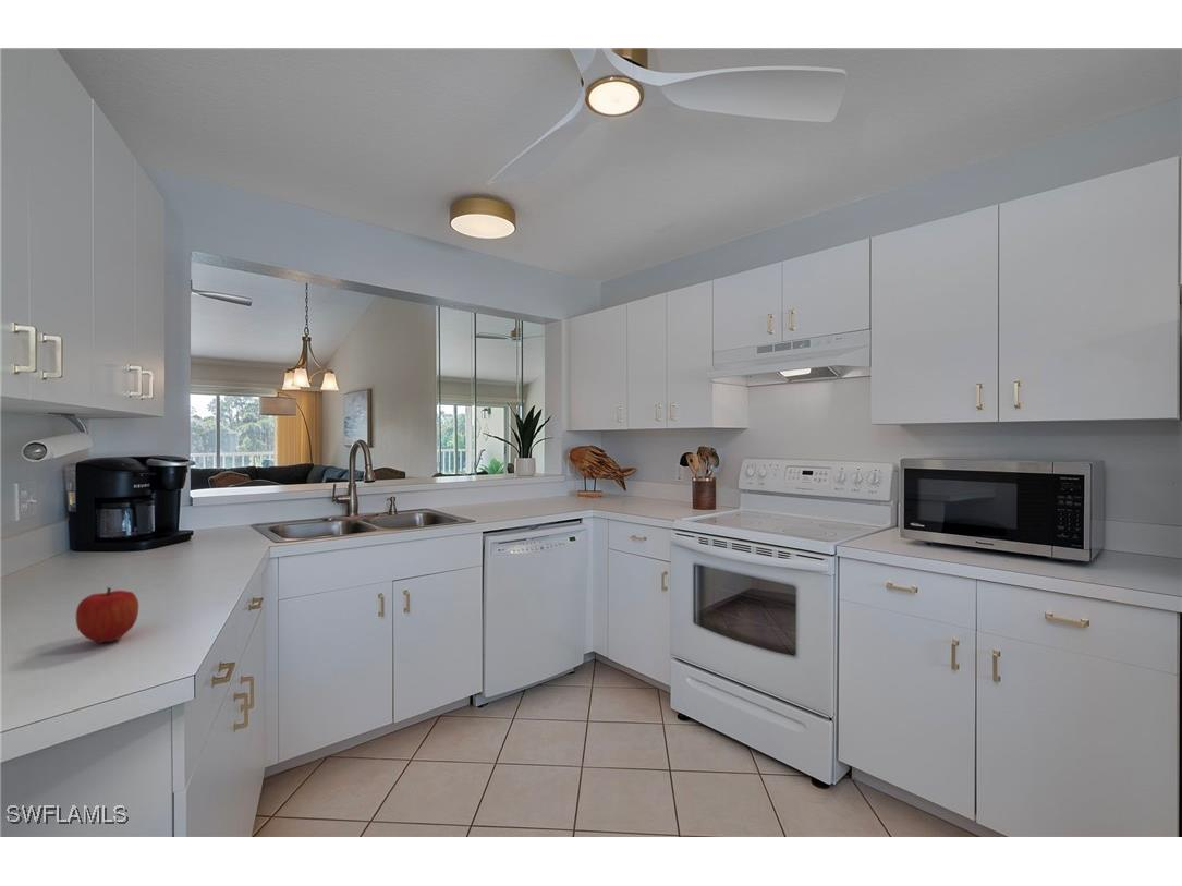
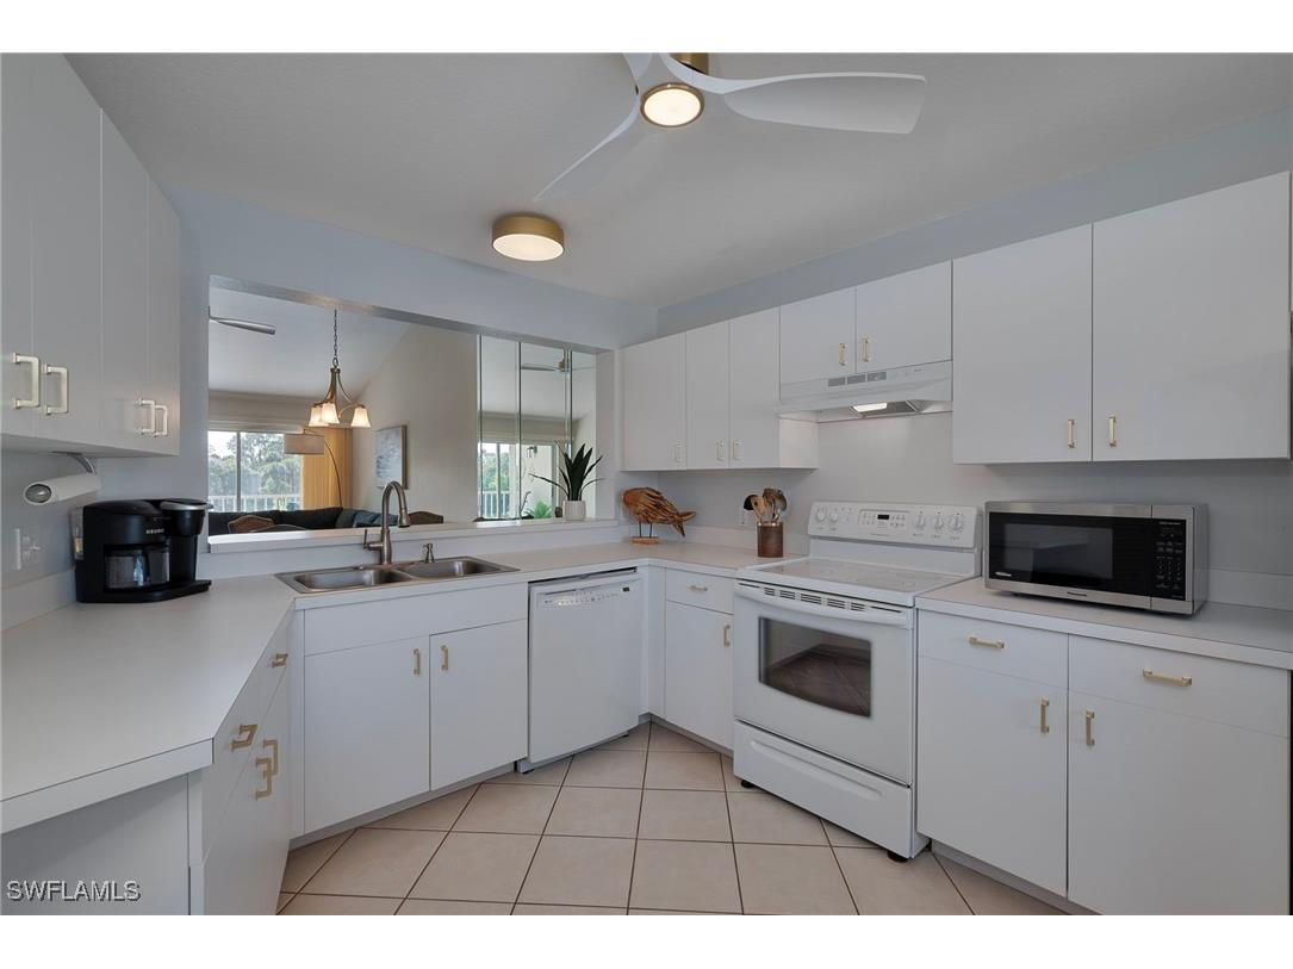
- fruit [75,586,139,644]
